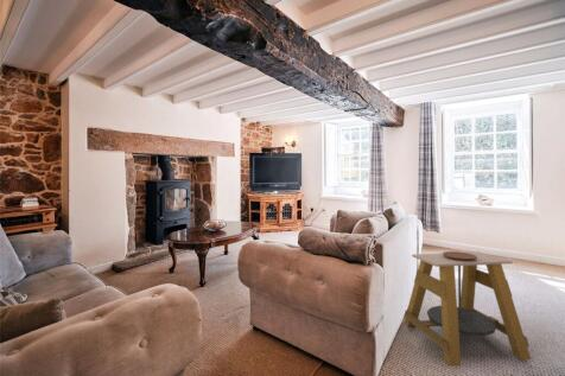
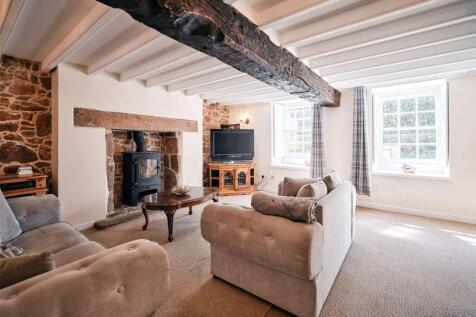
- side table [402,250,532,368]
